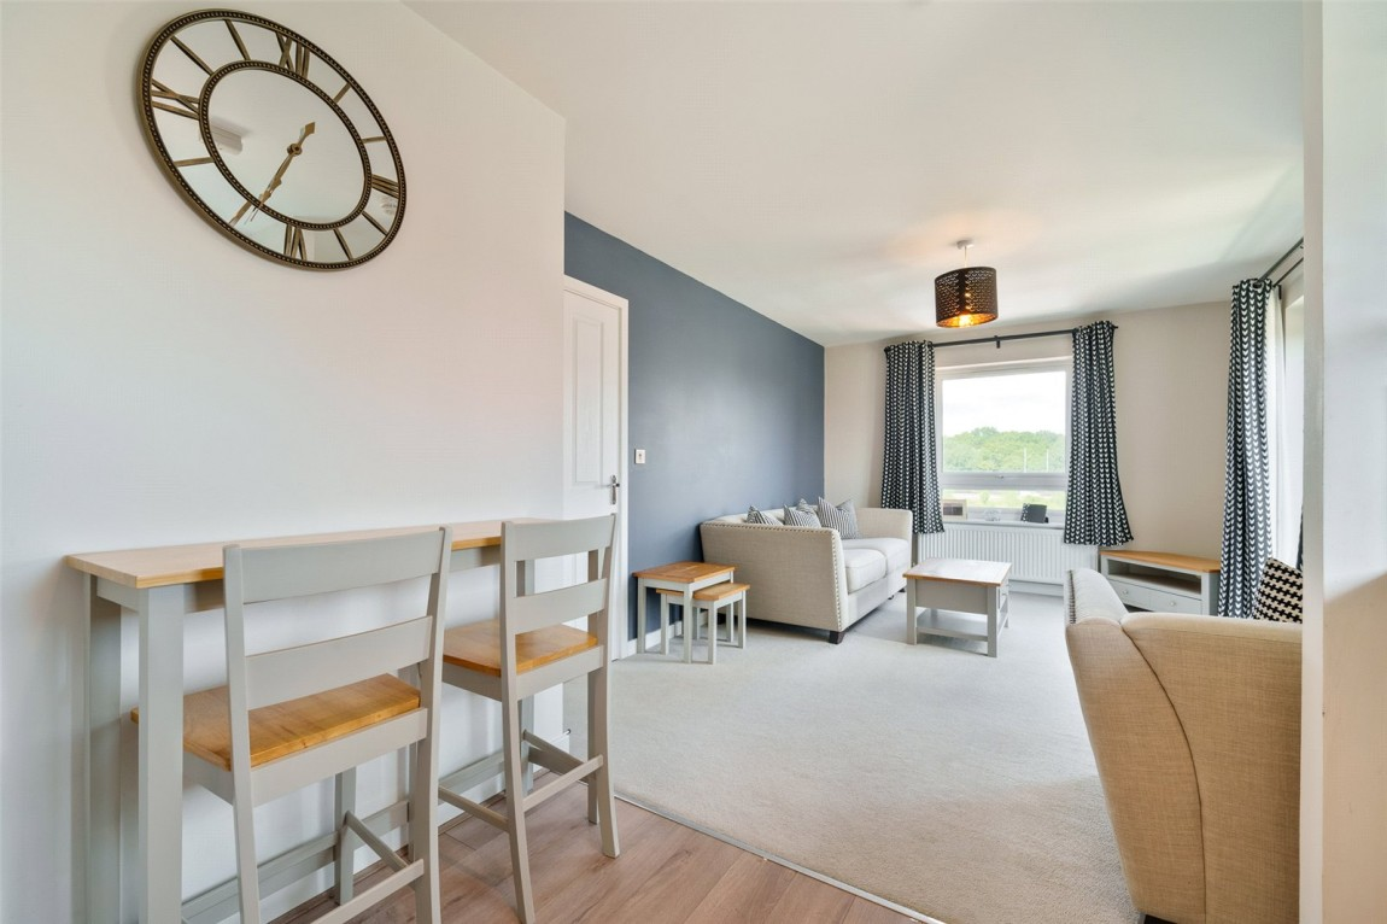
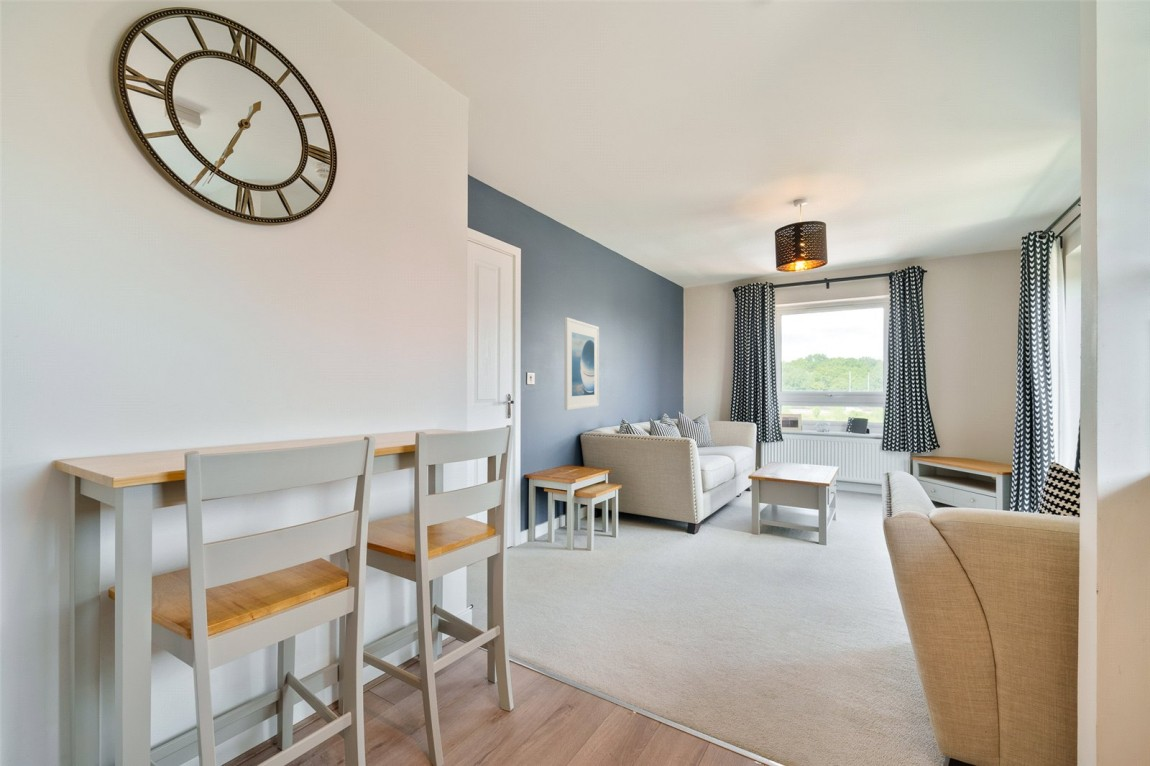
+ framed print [564,316,600,411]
